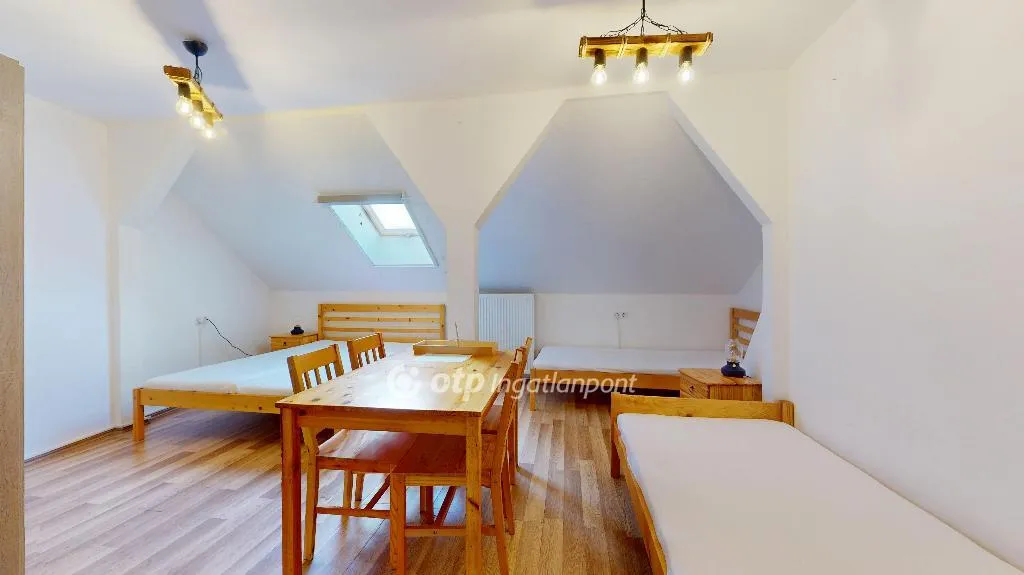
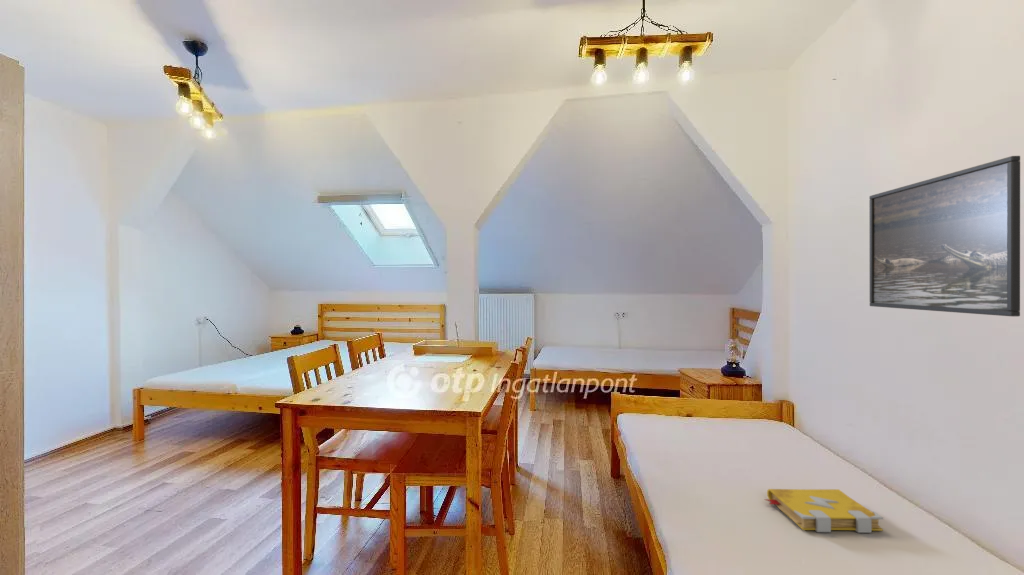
+ spell book [762,488,884,534]
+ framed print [868,155,1021,317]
